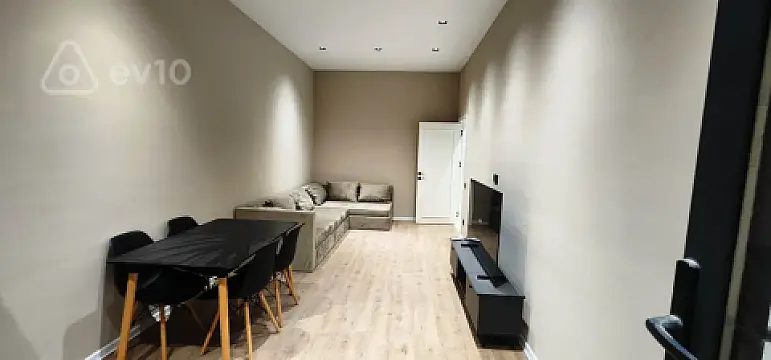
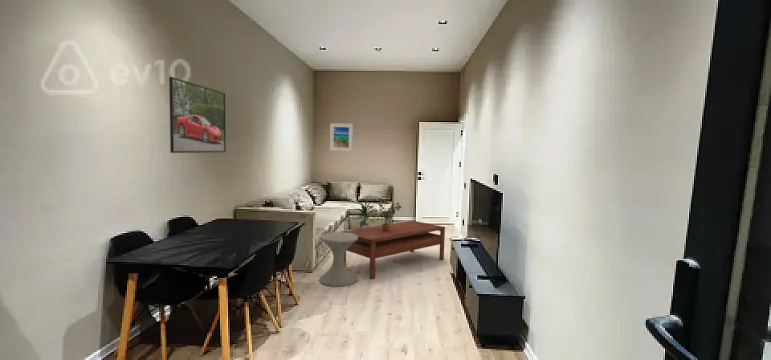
+ side table [319,231,359,287]
+ coffee table [340,220,446,280]
+ potted plant [368,198,402,231]
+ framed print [168,76,227,154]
+ indoor plant [352,199,377,229]
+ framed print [329,122,354,152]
